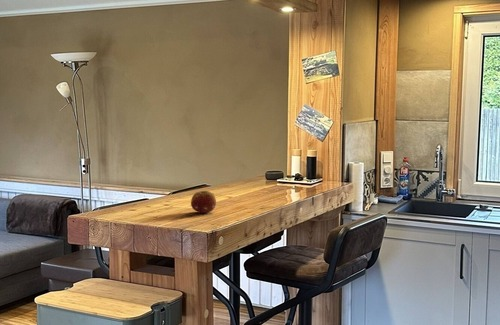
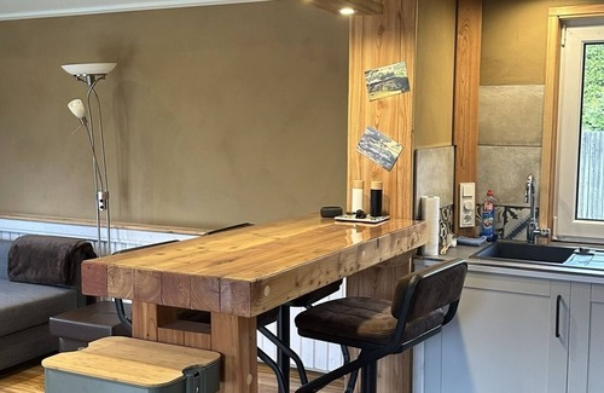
- fruit [190,190,217,214]
